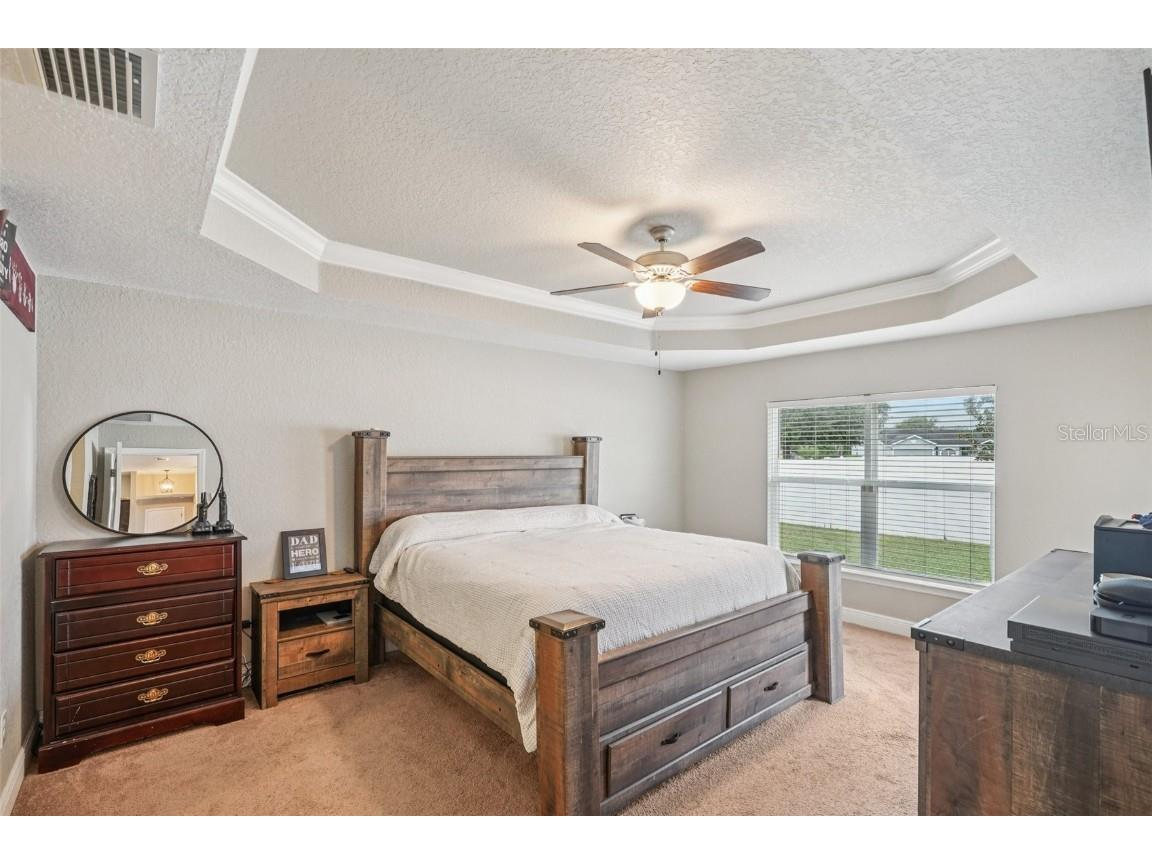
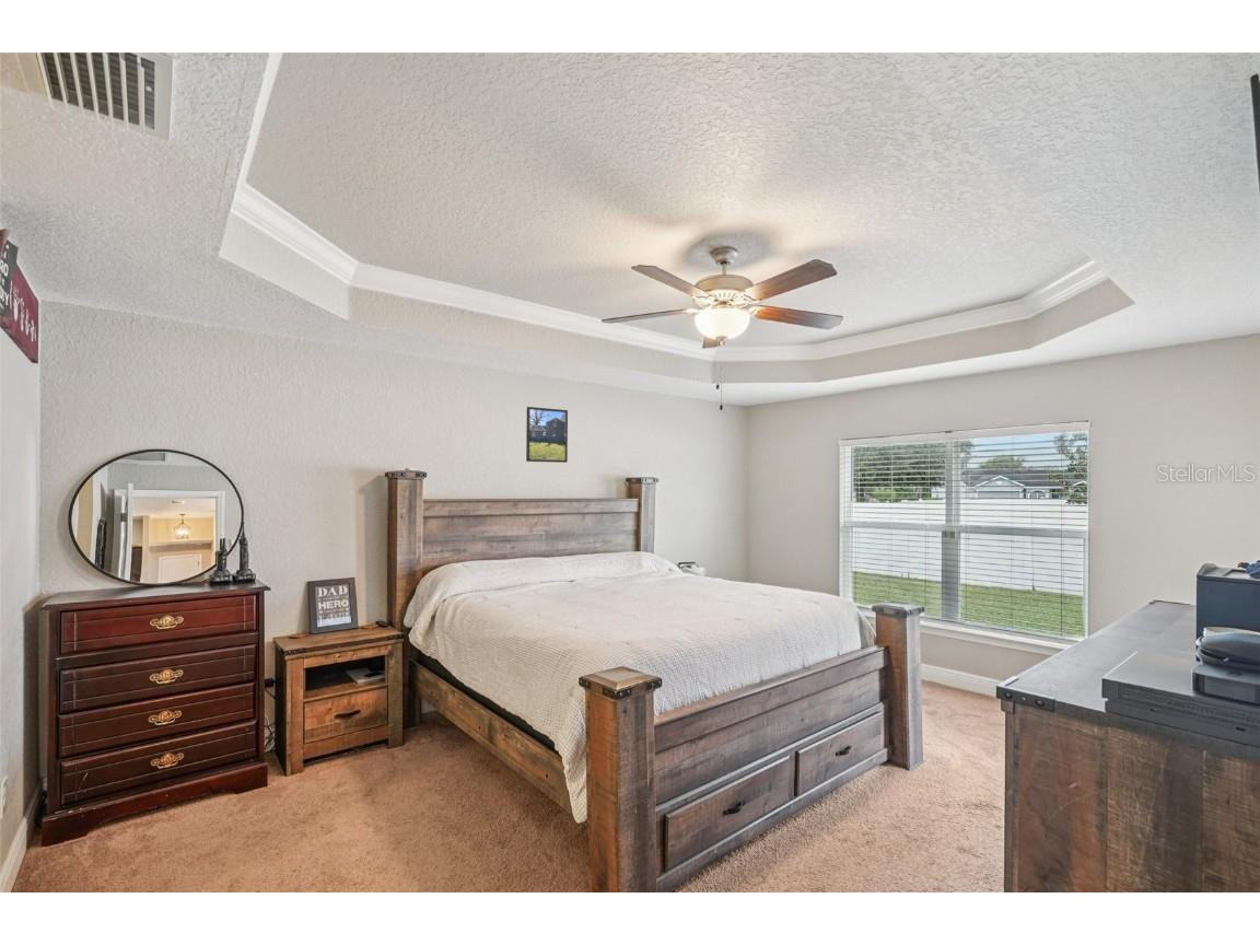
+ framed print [525,406,569,464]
